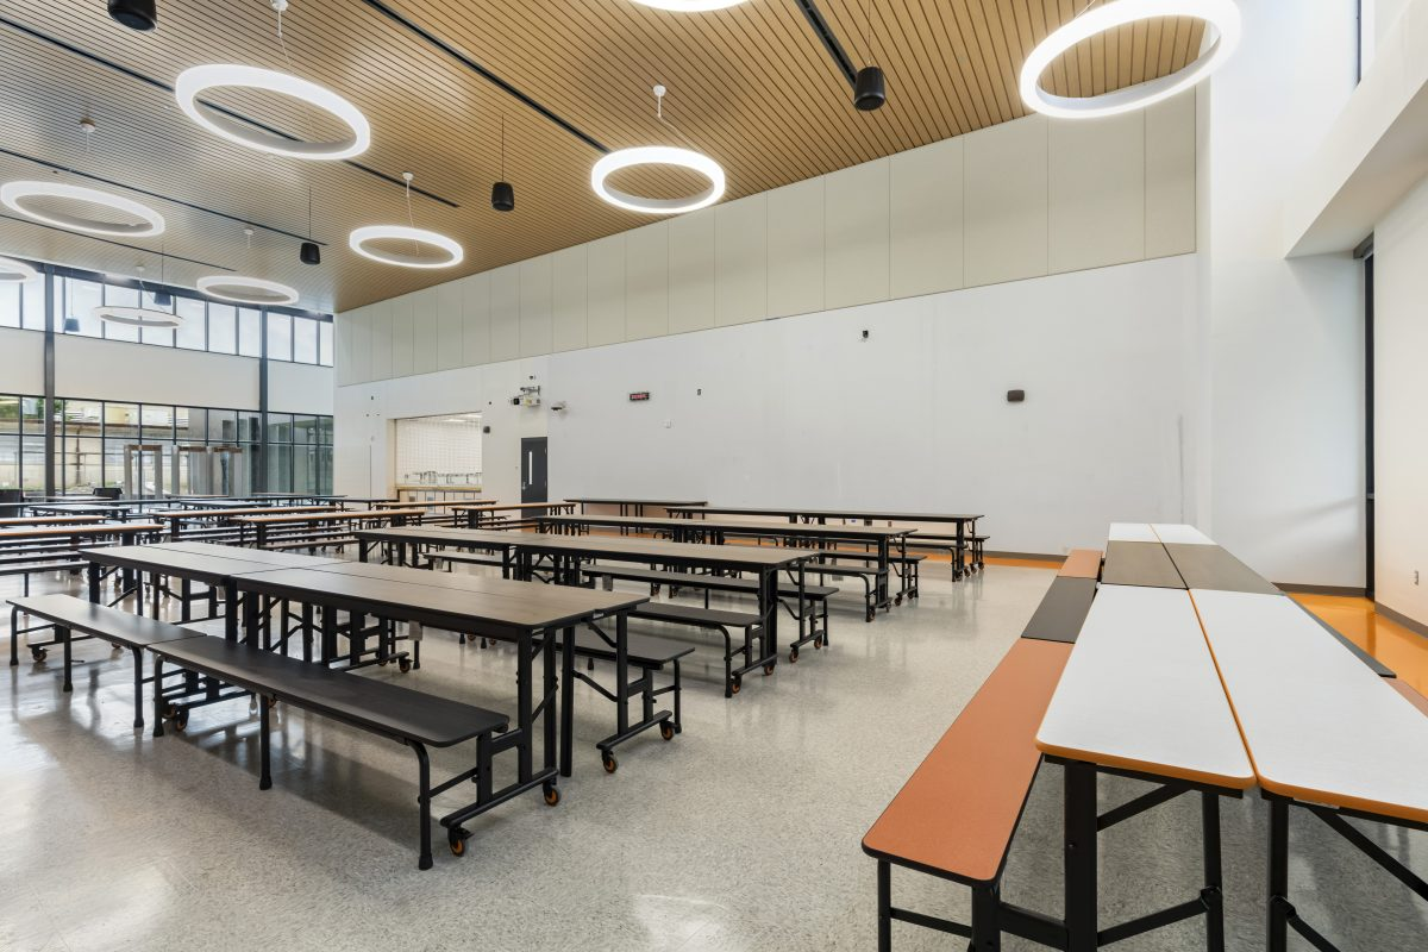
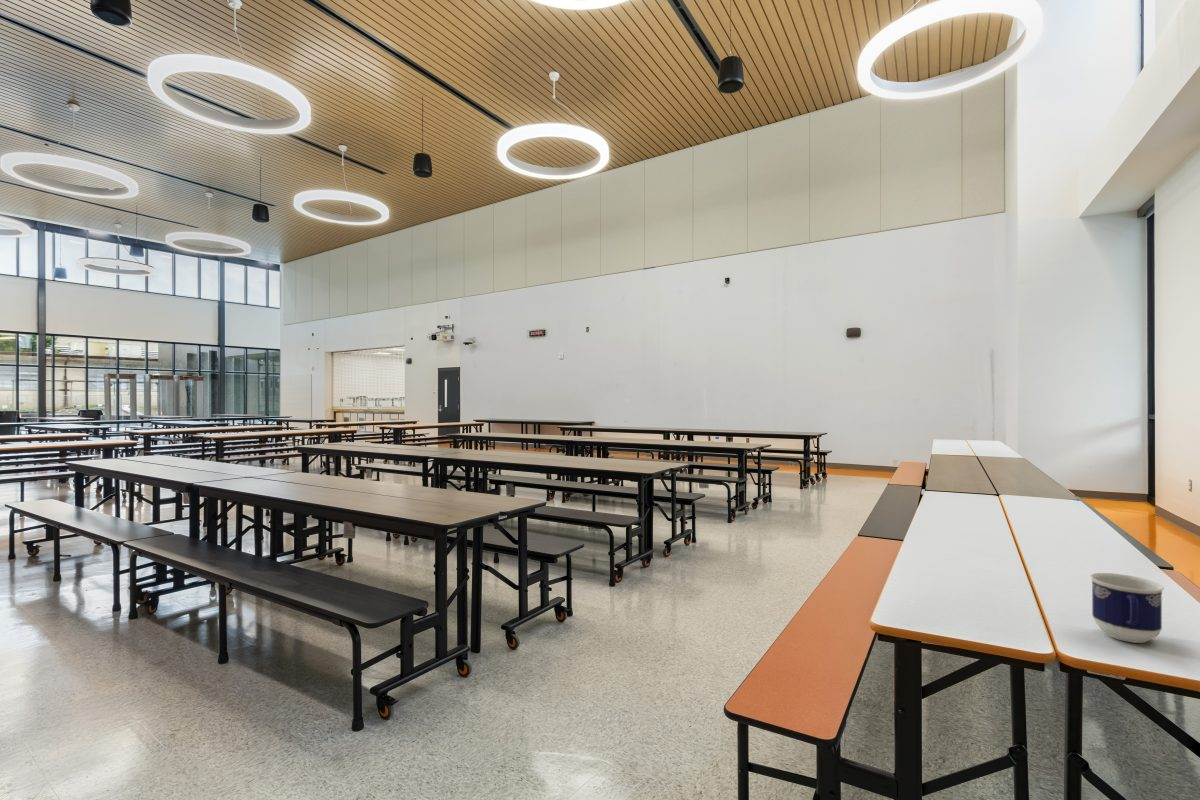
+ cup [1089,572,1165,644]
